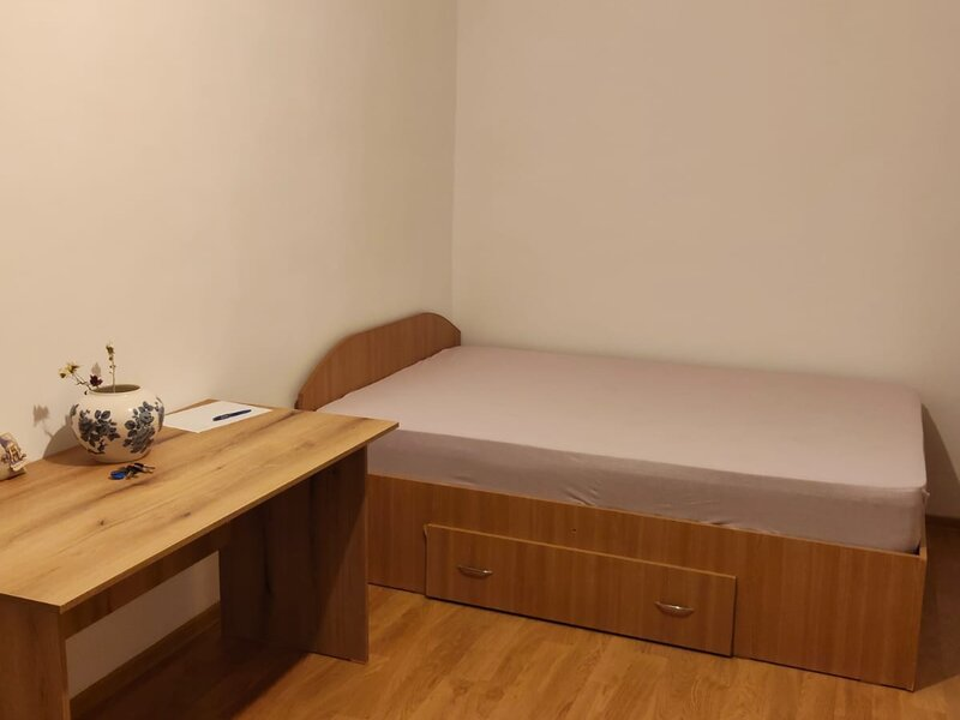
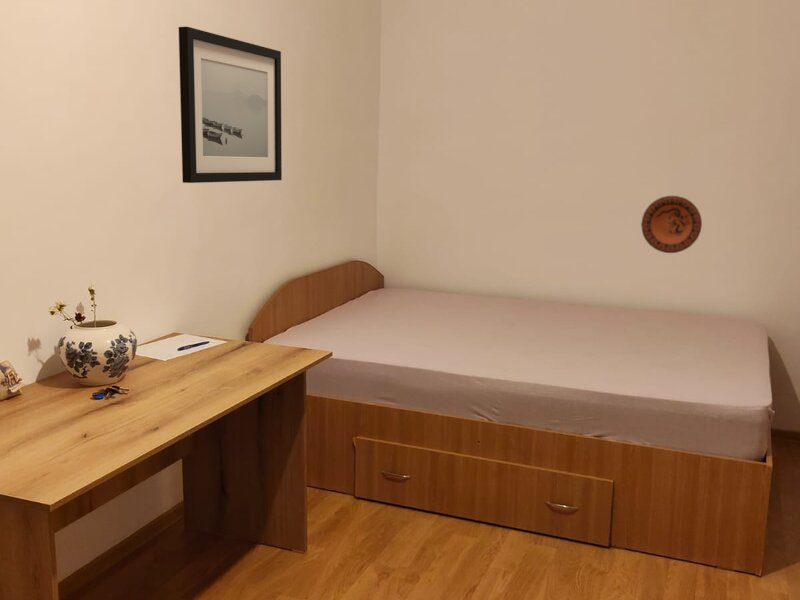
+ wall art [178,26,283,184]
+ decorative plate [640,195,703,254]
